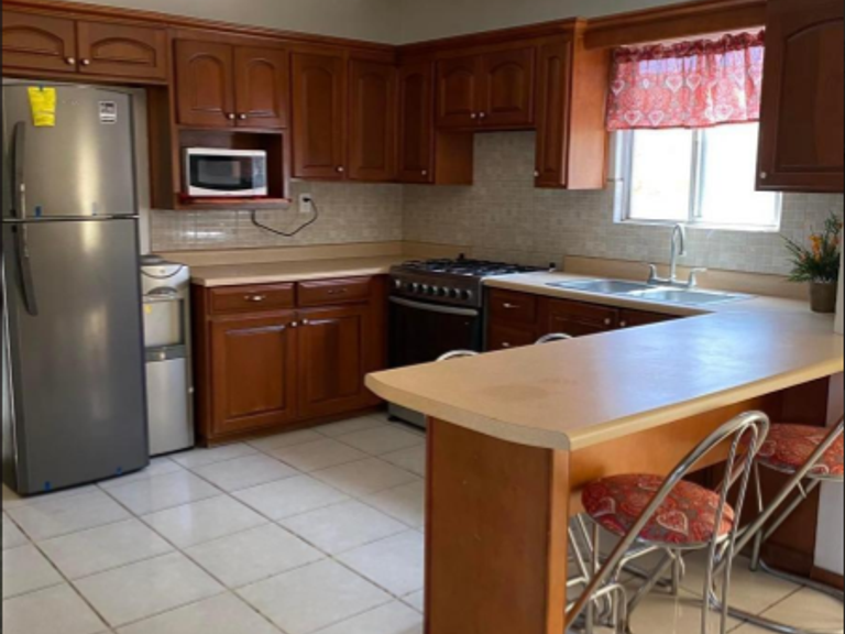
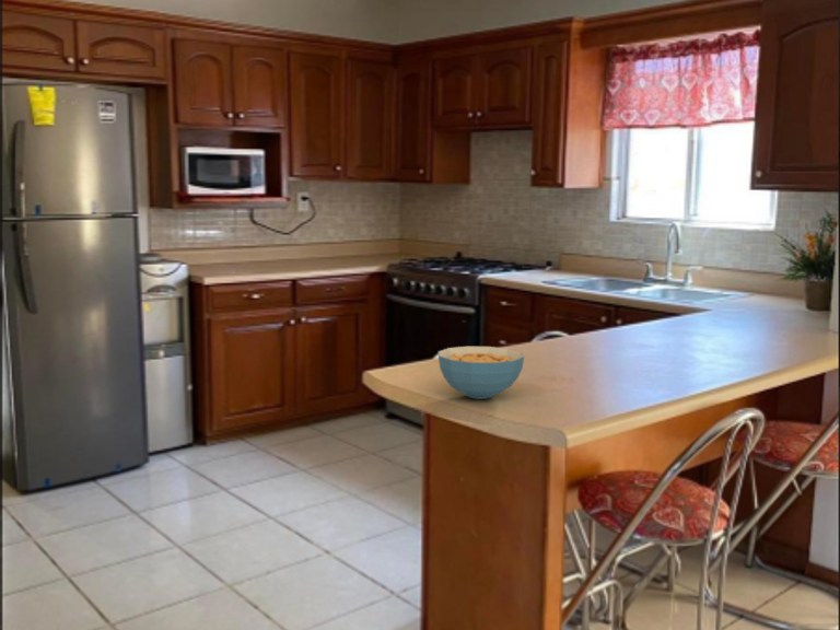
+ cereal bowl [436,346,525,400]
